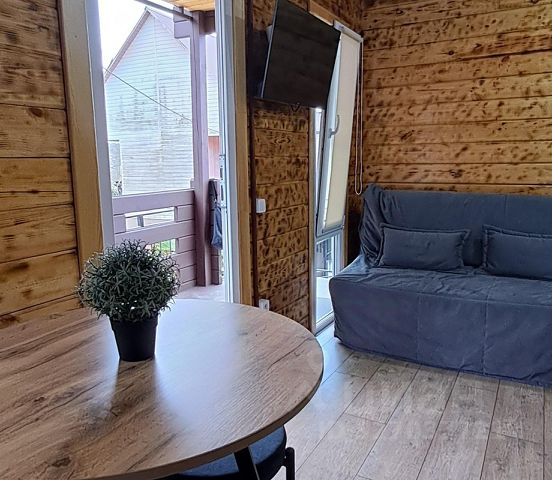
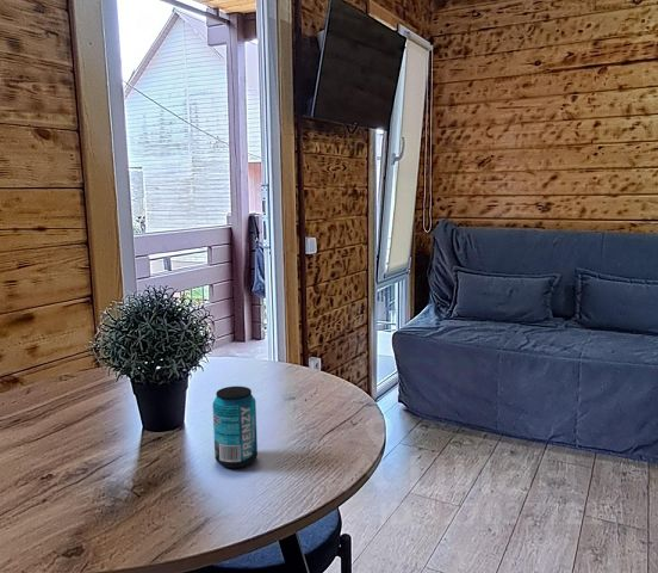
+ beverage can [211,386,259,469]
